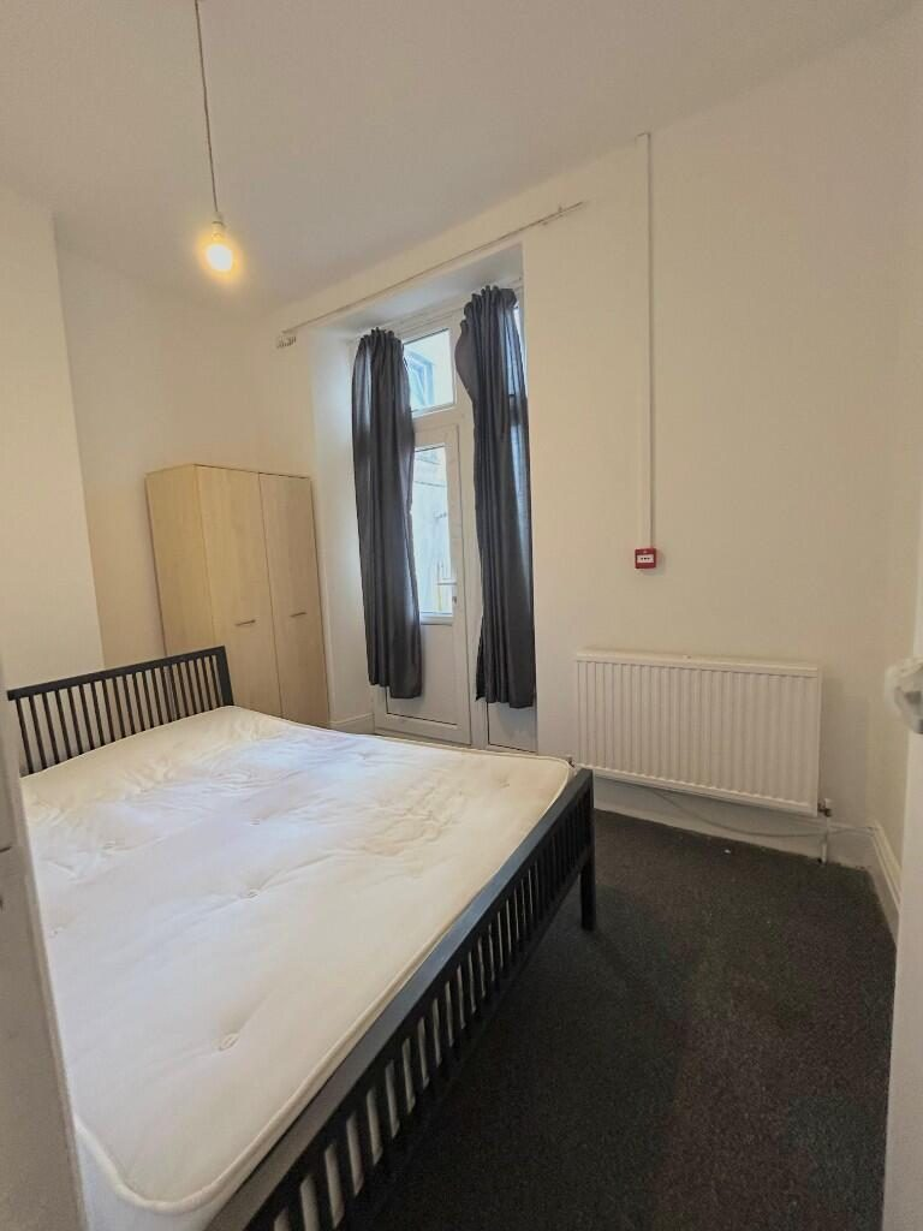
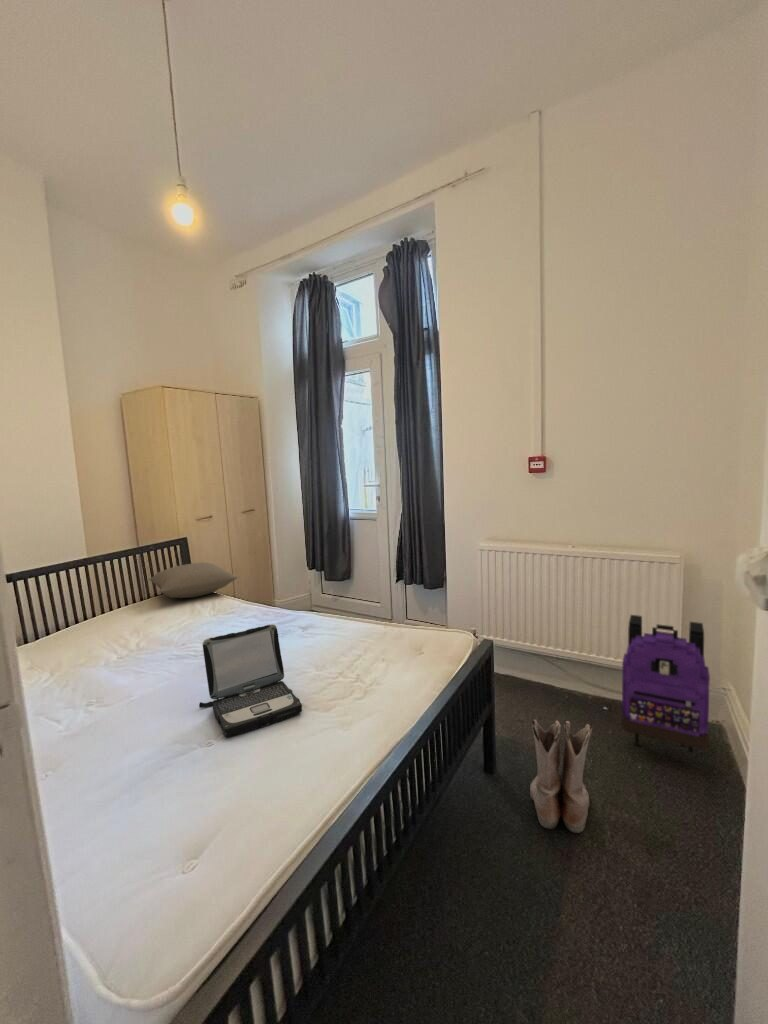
+ laptop [198,623,303,738]
+ backpack [620,614,711,754]
+ pillow [148,562,239,599]
+ boots [529,718,594,834]
